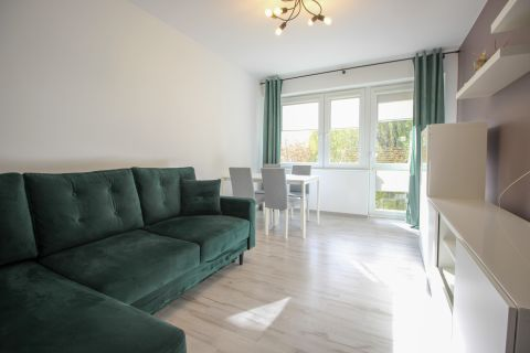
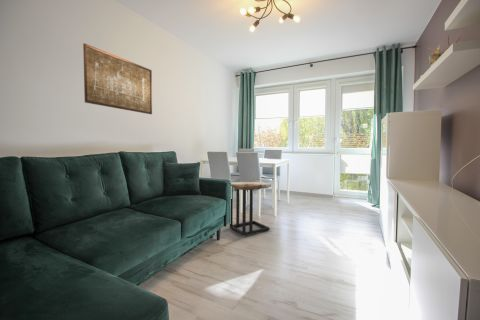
+ wall art [82,42,153,115]
+ side table [229,180,272,237]
